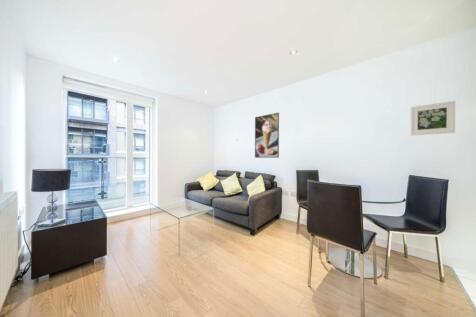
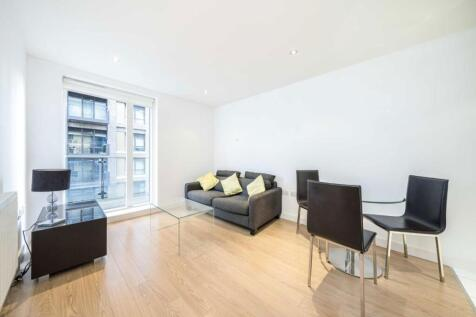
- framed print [410,100,456,136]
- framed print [254,112,280,159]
